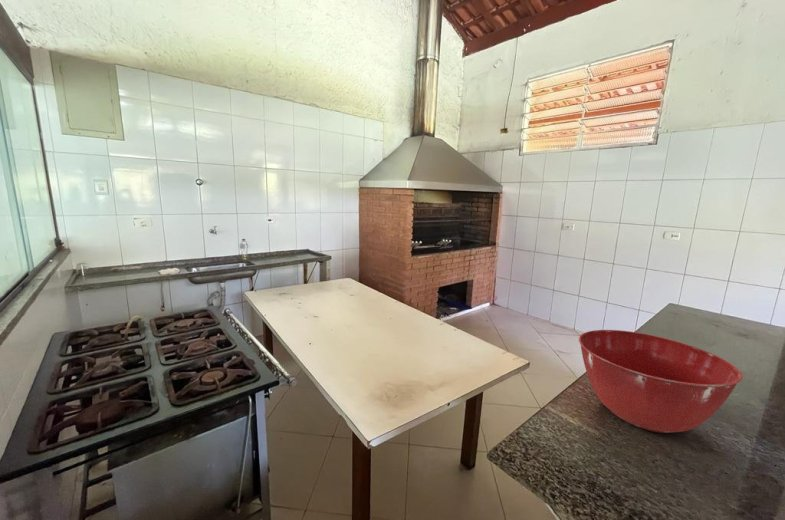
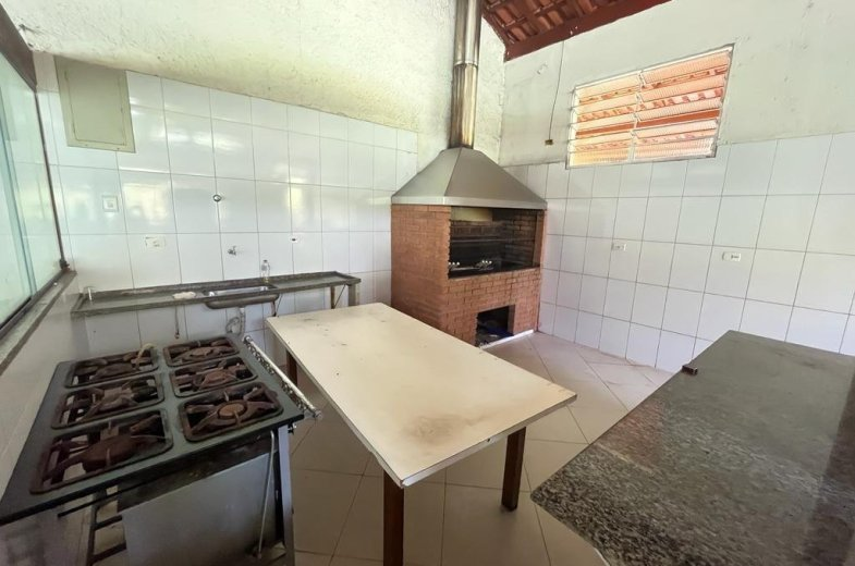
- mixing bowl [578,329,743,434]
